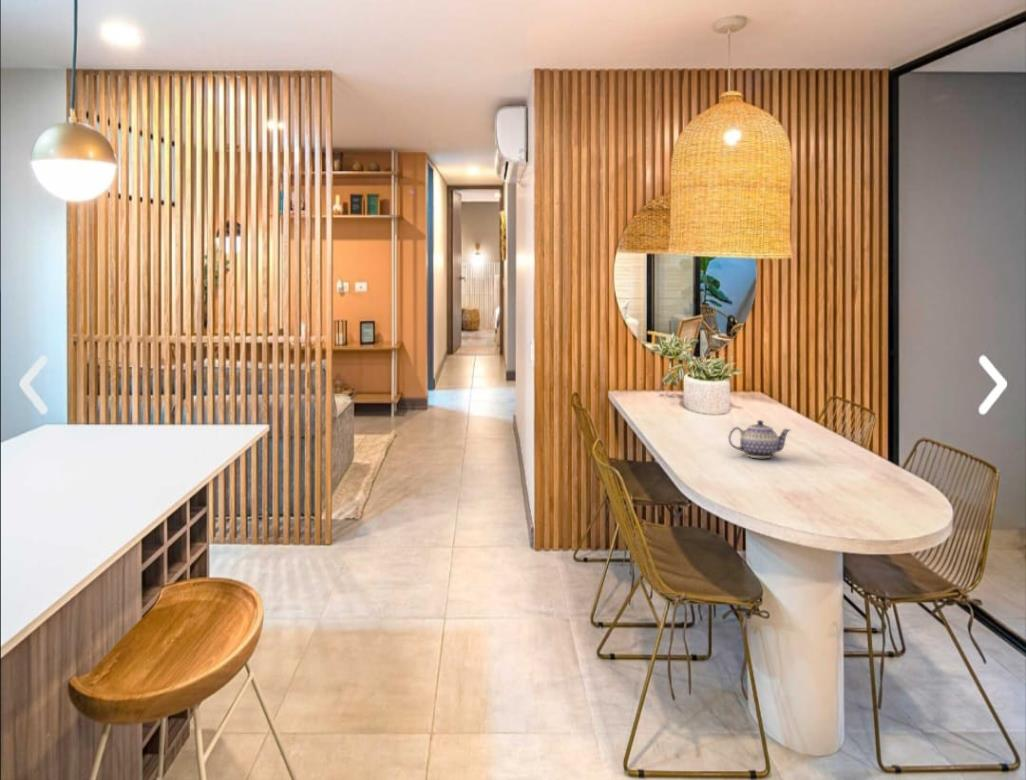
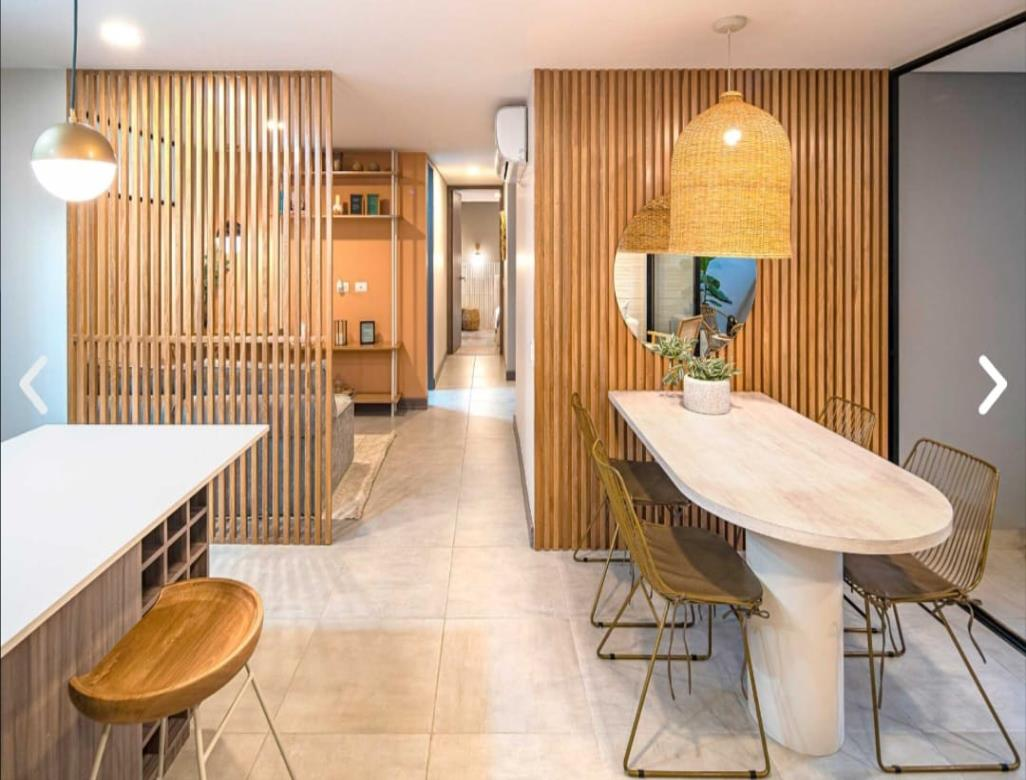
- teapot [727,419,792,459]
